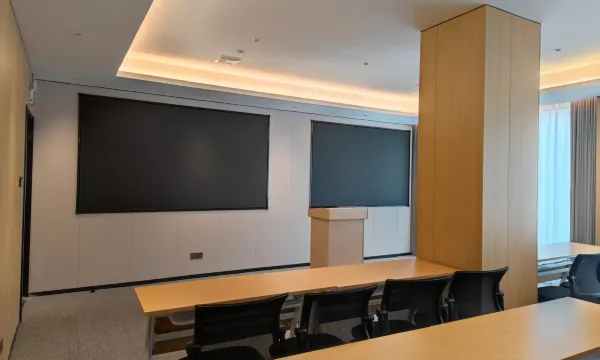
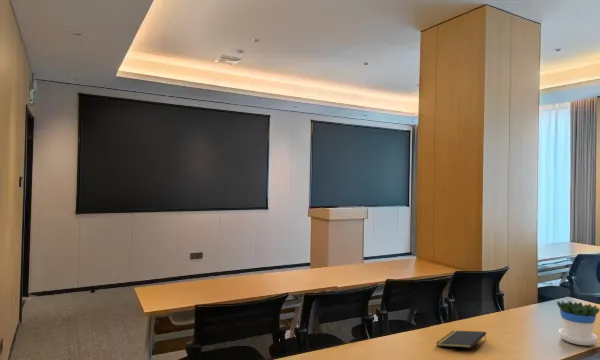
+ flowerpot [556,300,600,346]
+ notepad [435,330,487,349]
